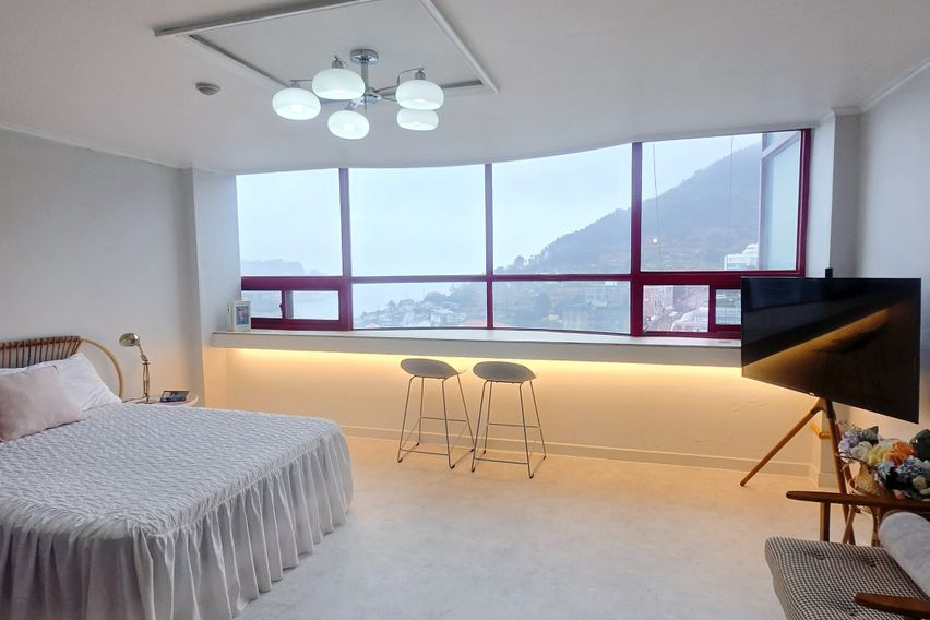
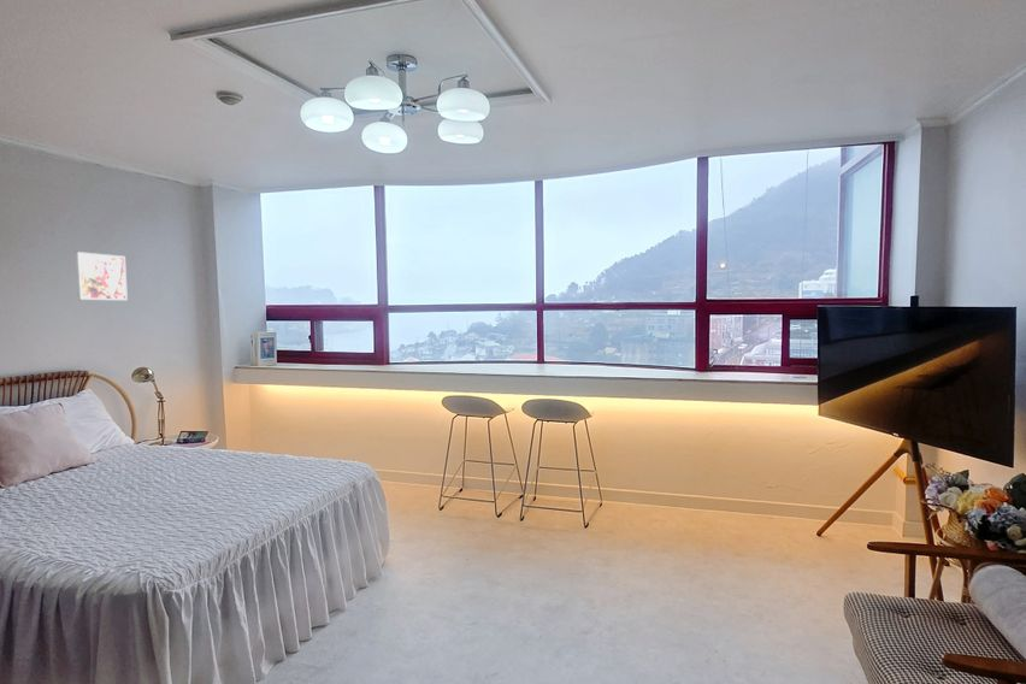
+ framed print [75,250,129,301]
